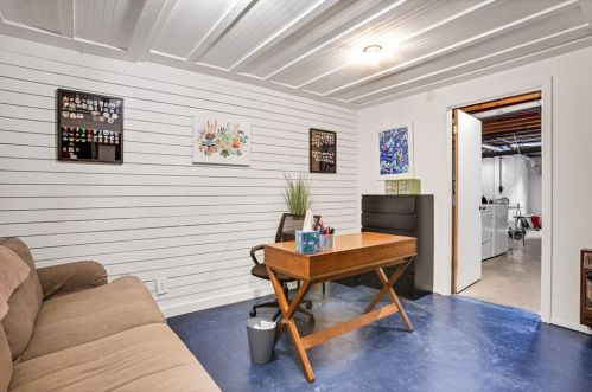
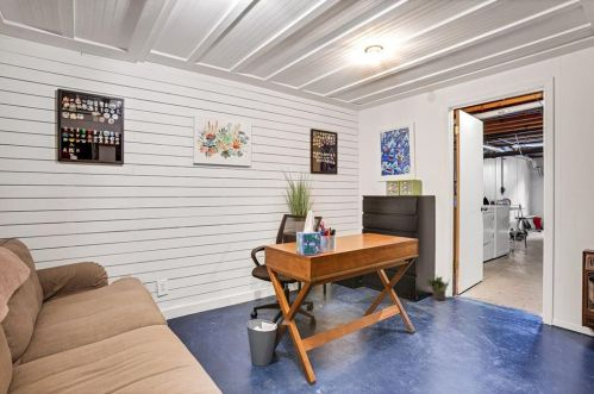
+ potted plant [425,275,450,301]
